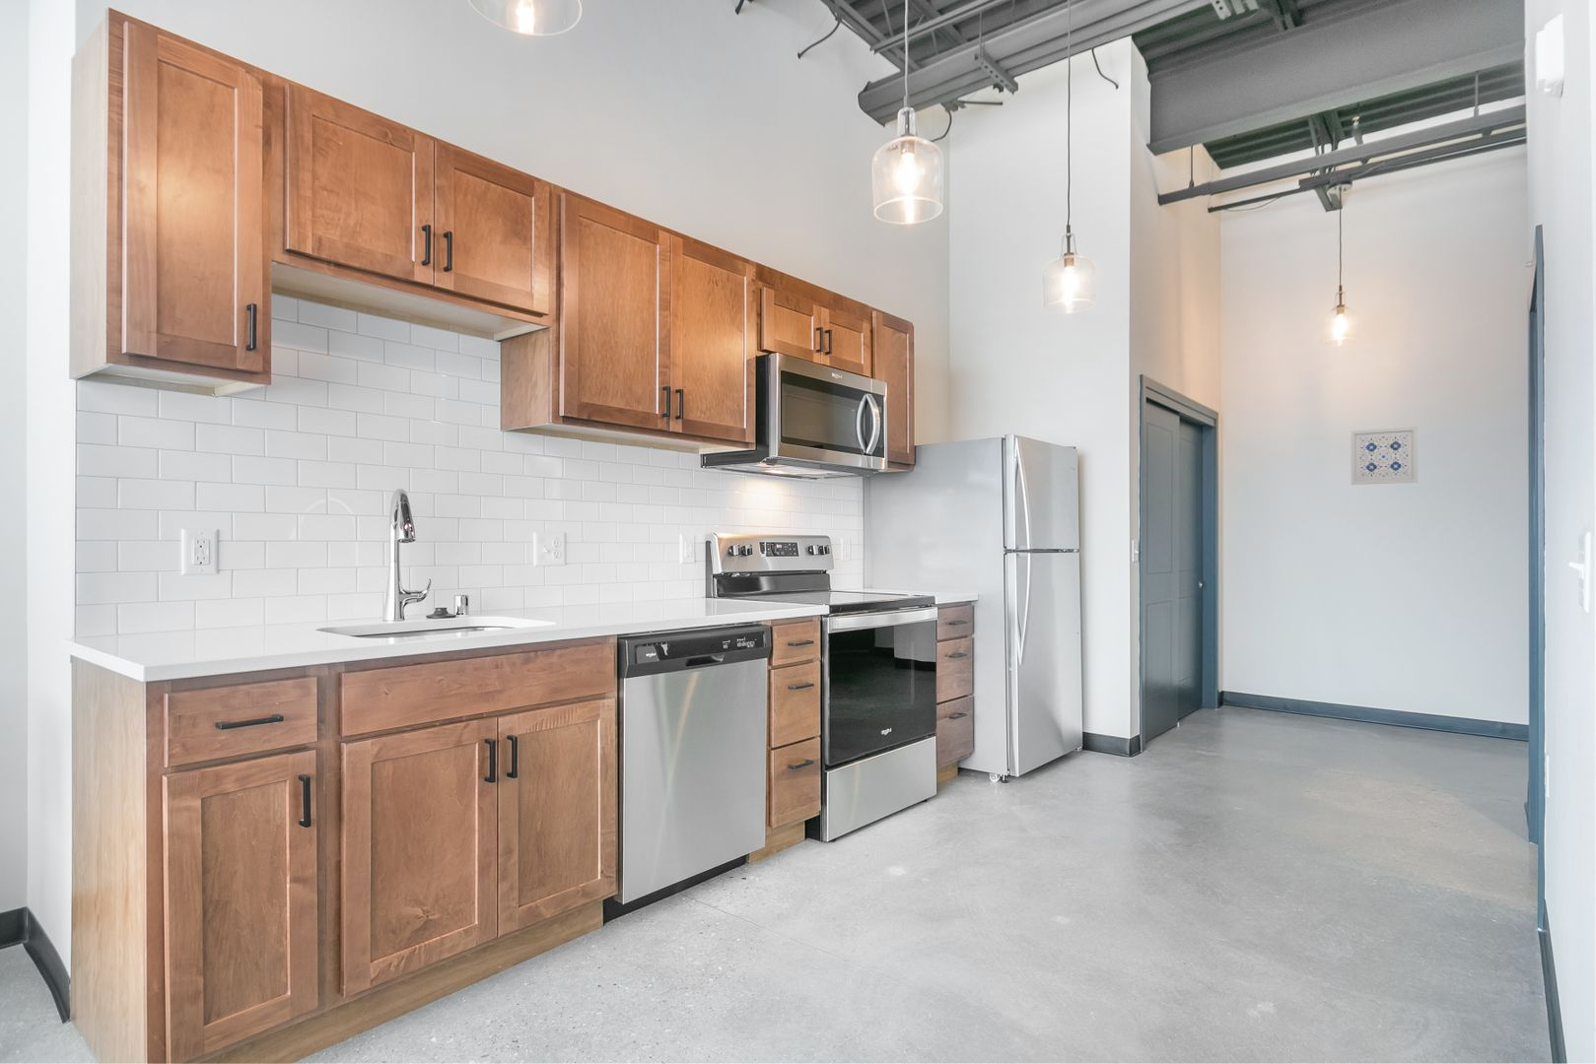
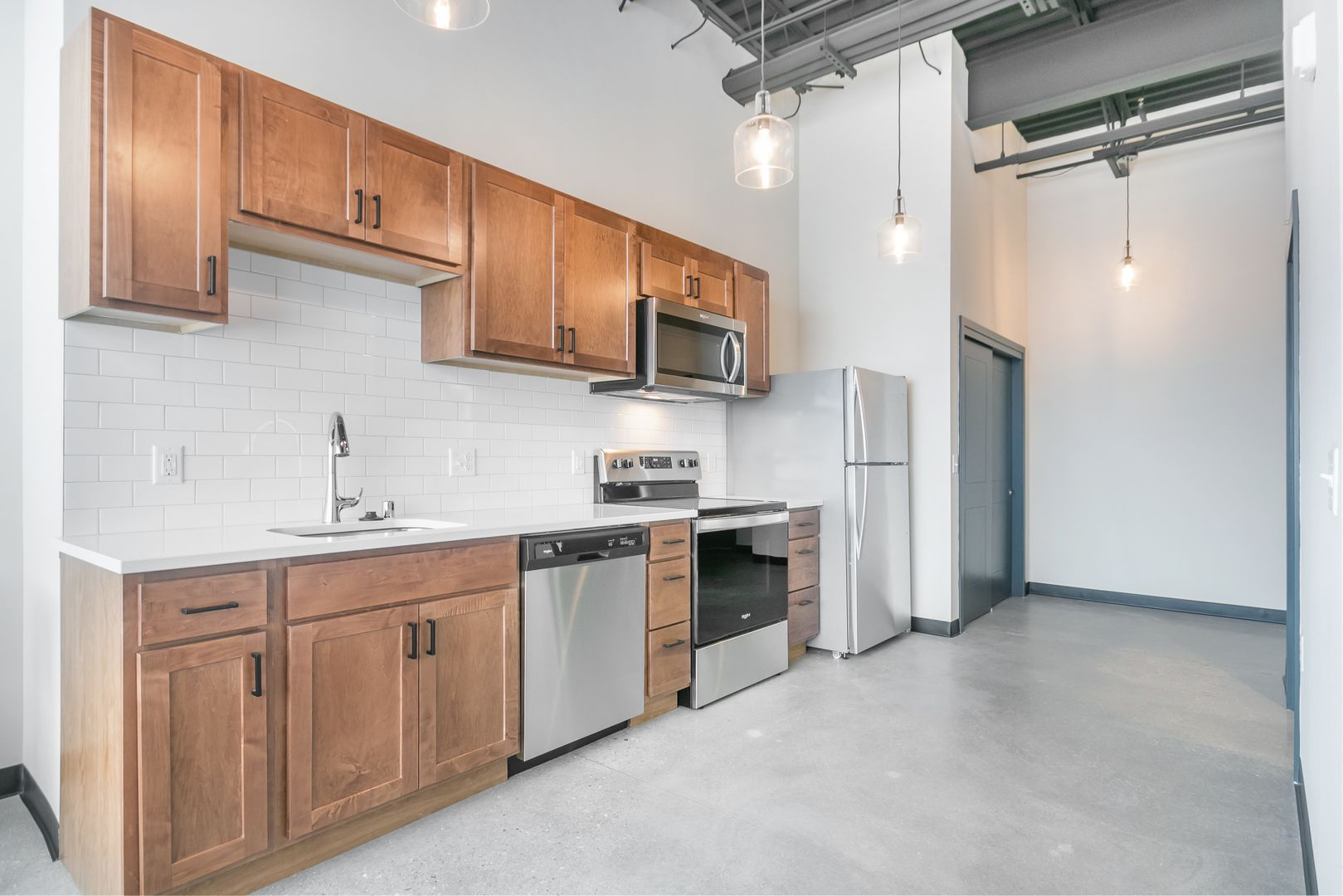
- wall art [1350,425,1419,486]
